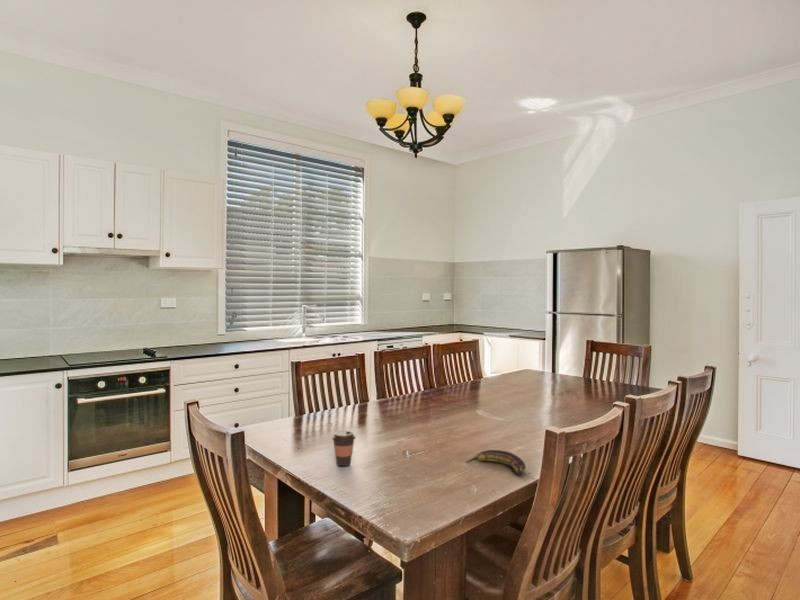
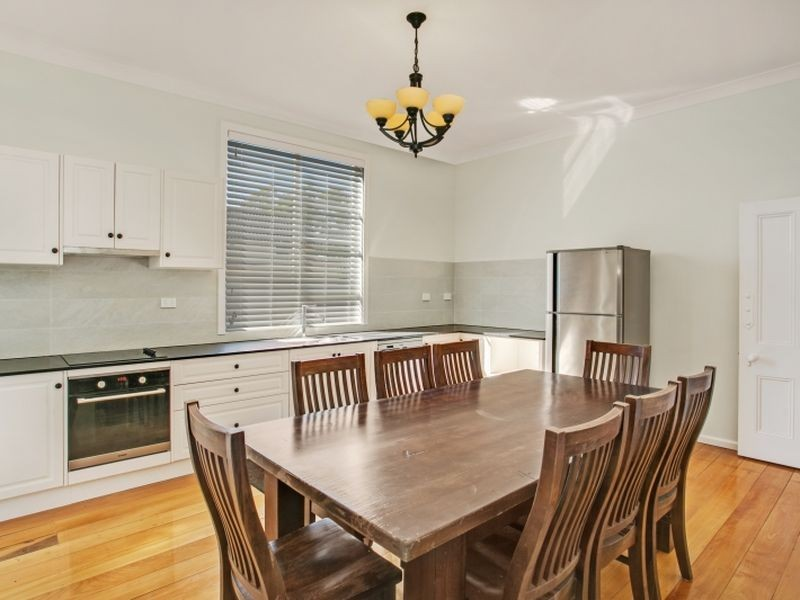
- coffee cup [331,430,357,467]
- banana [465,449,526,476]
